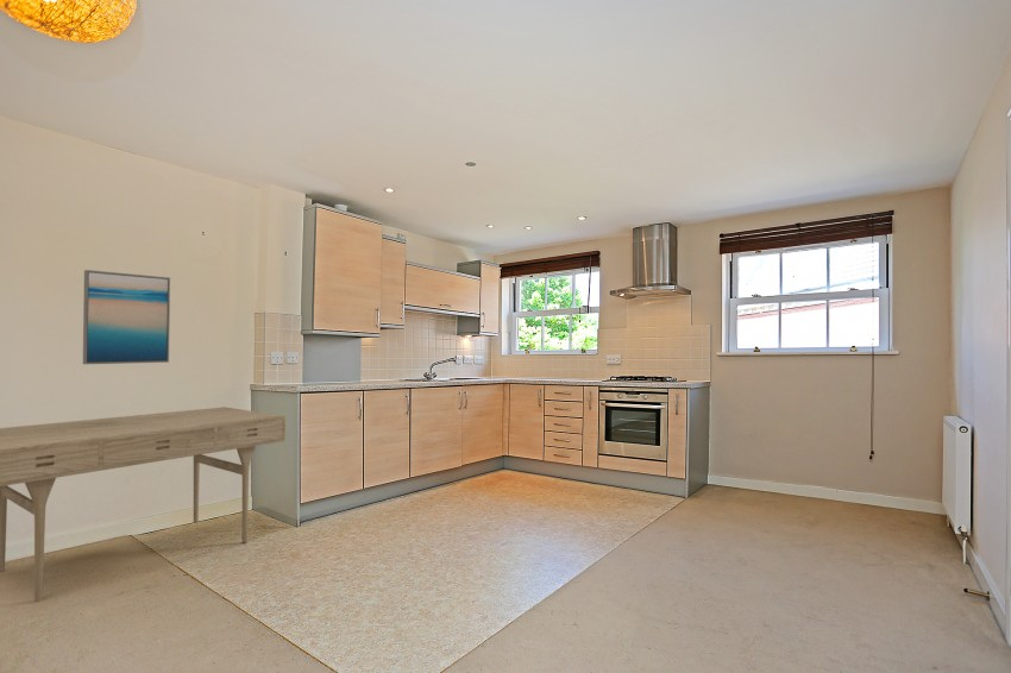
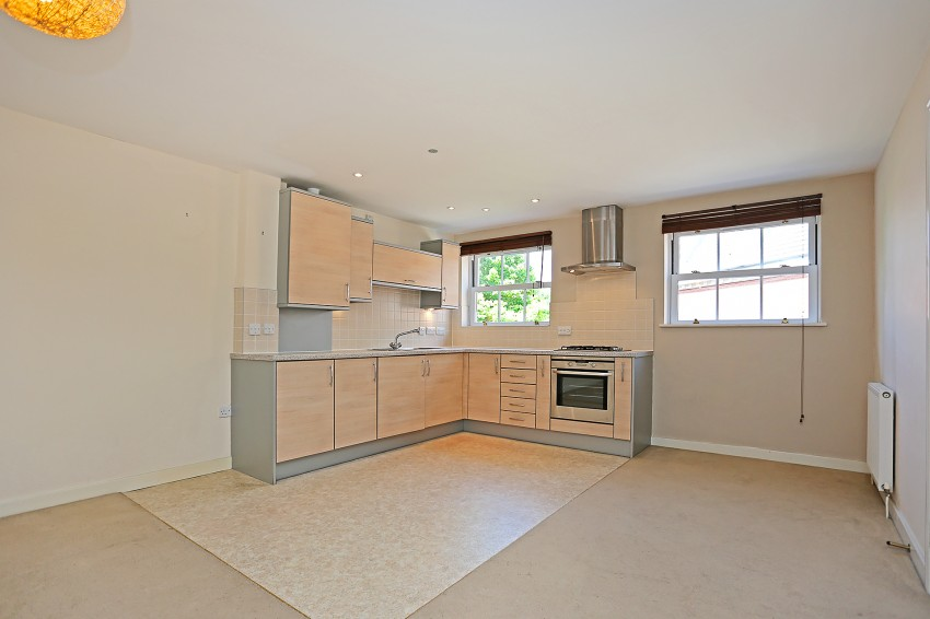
- wall art [82,269,171,365]
- desk [0,405,287,603]
